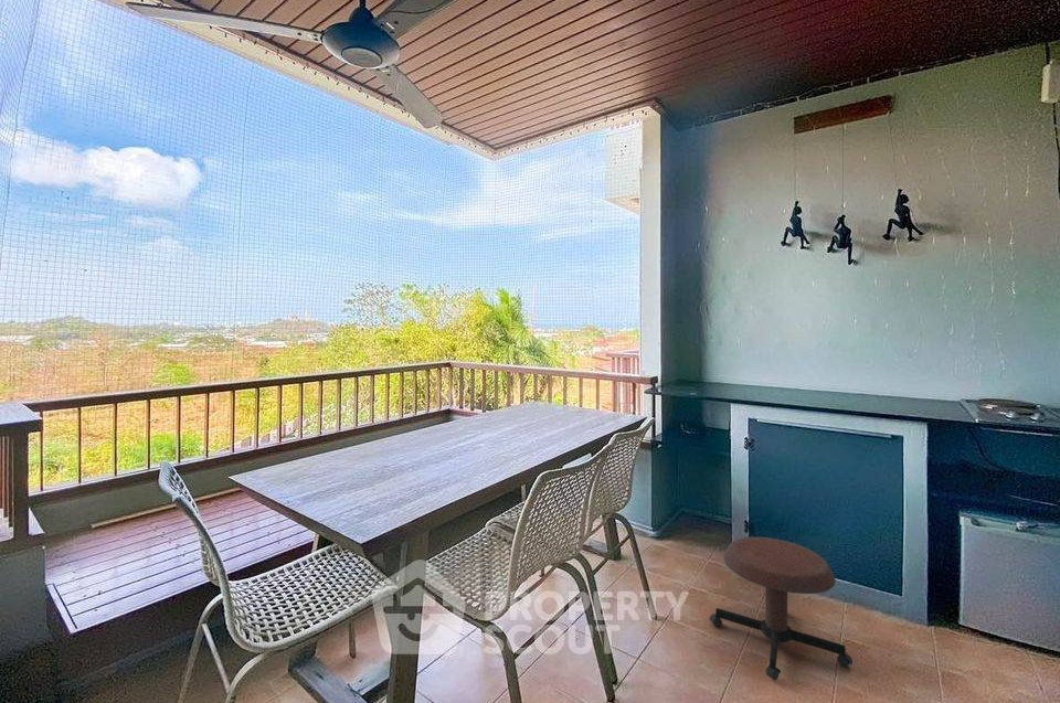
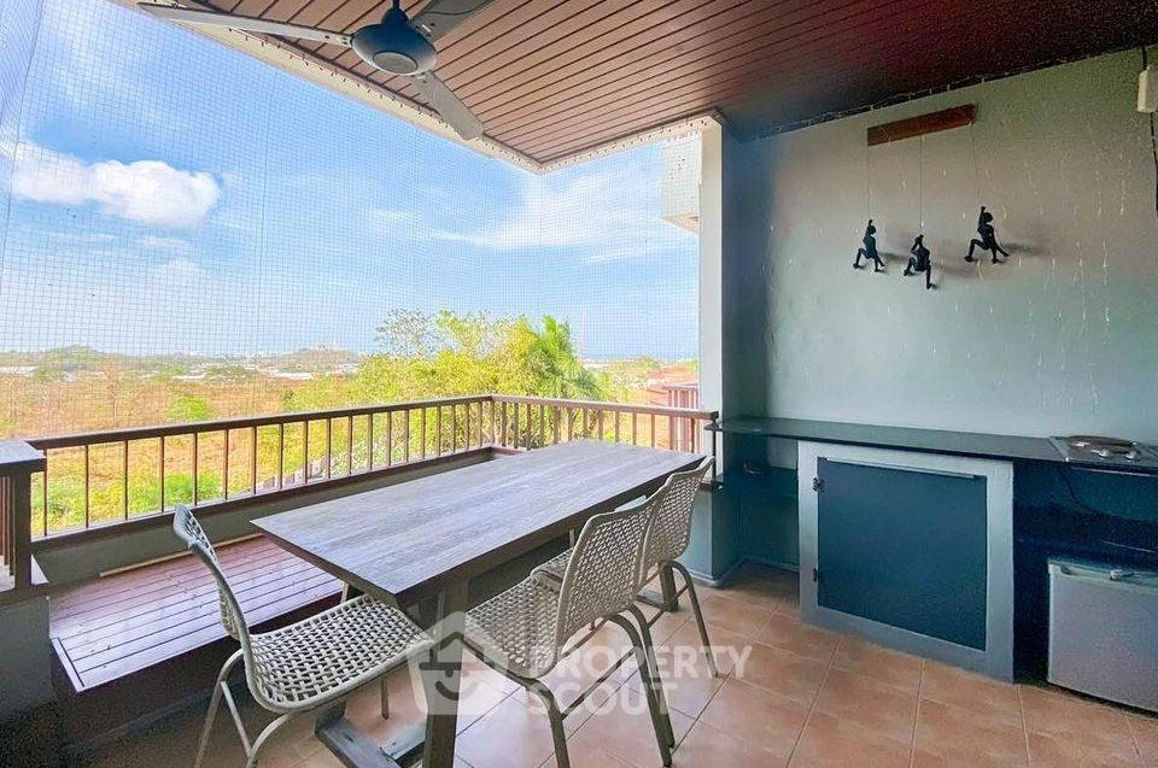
- stool [709,536,854,681]
